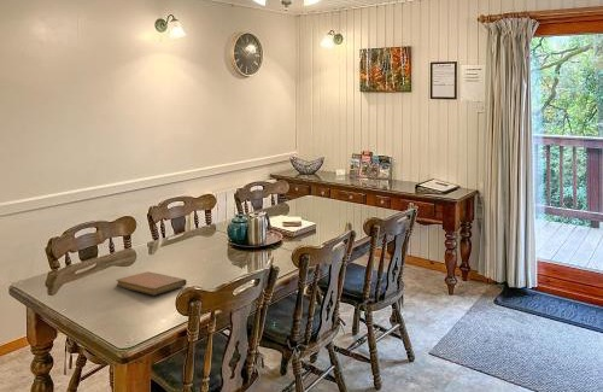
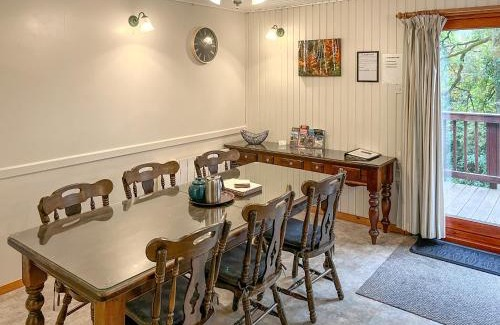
- notebook [116,270,188,296]
